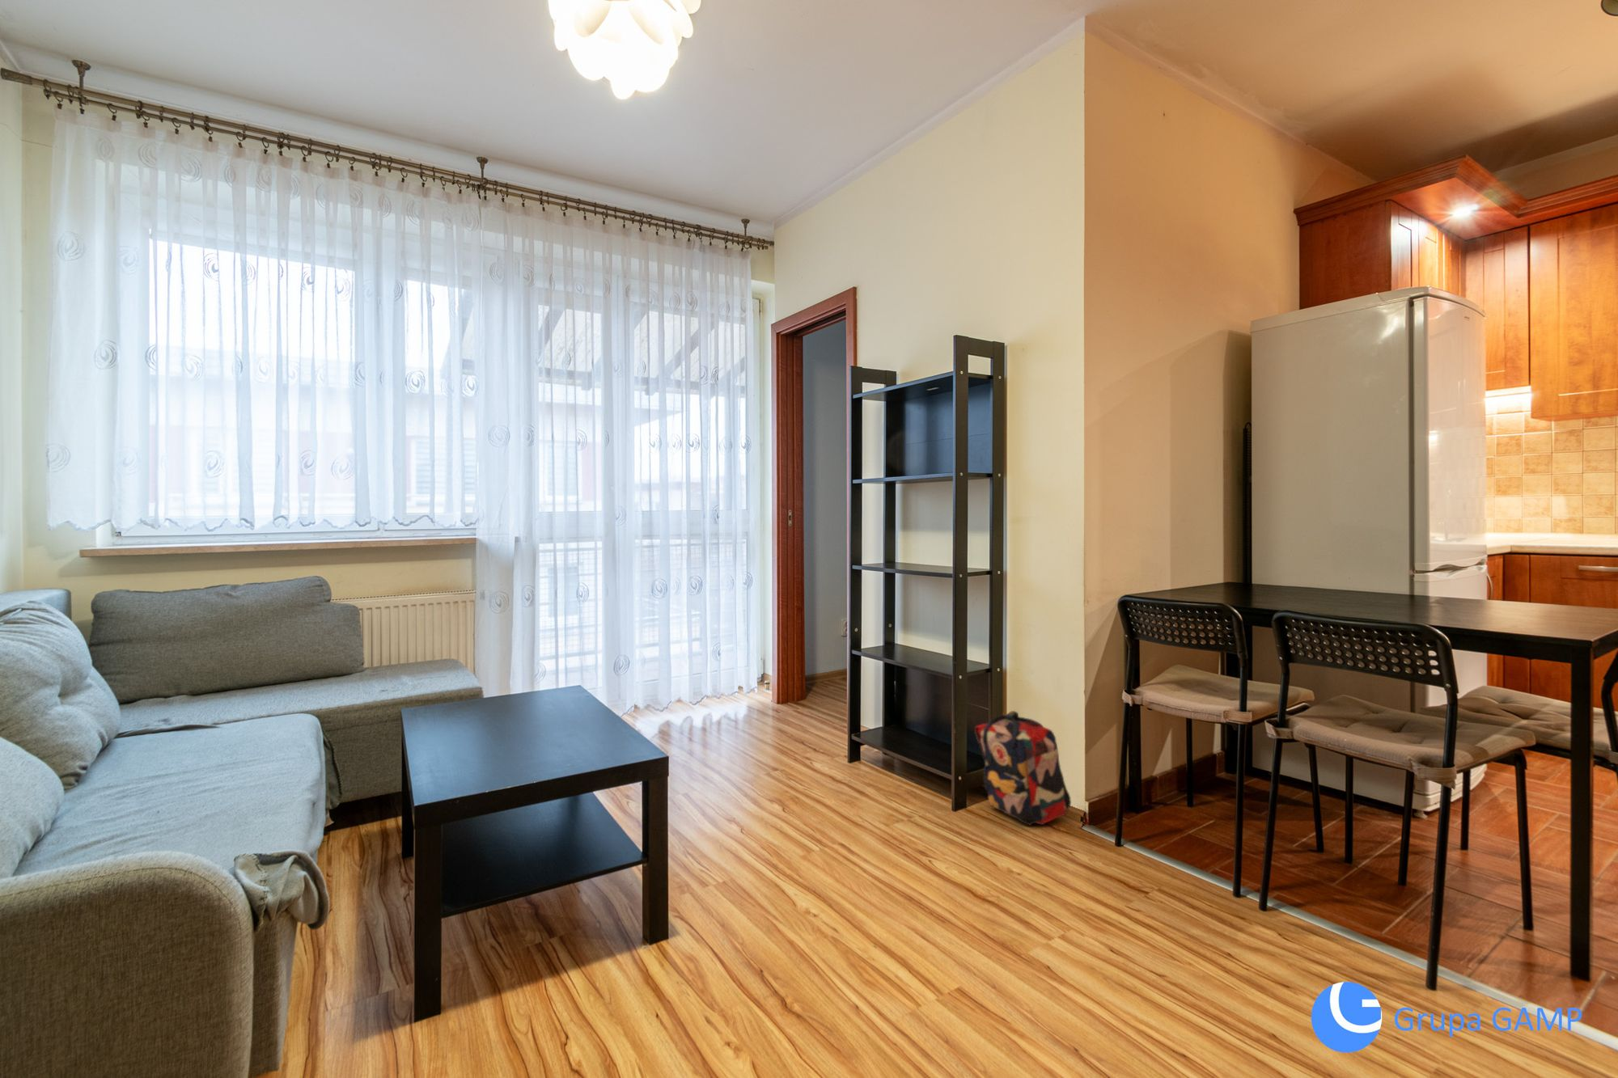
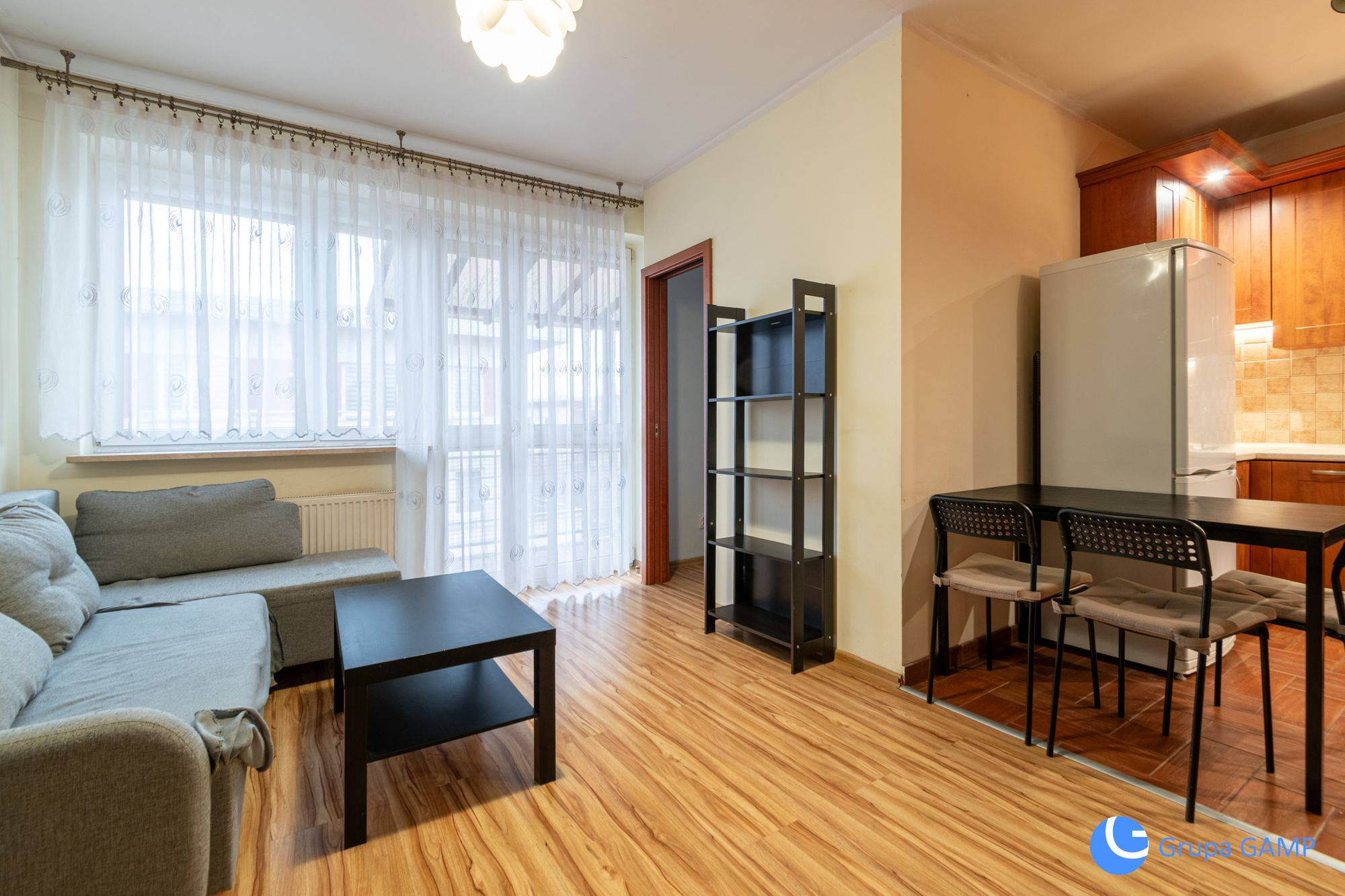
- backpack [974,710,1072,827]
